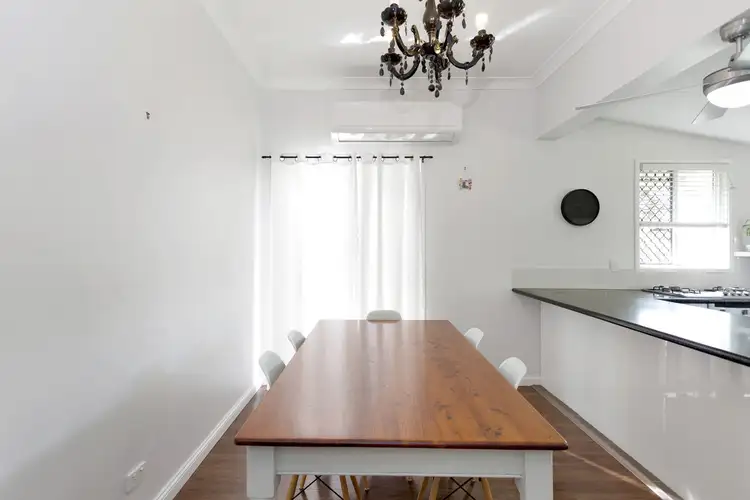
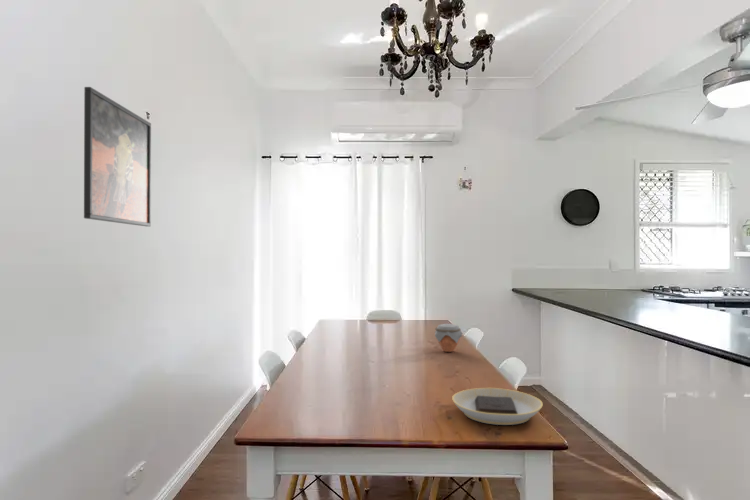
+ plate [451,387,544,426]
+ jar [434,323,464,353]
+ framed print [83,86,152,227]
